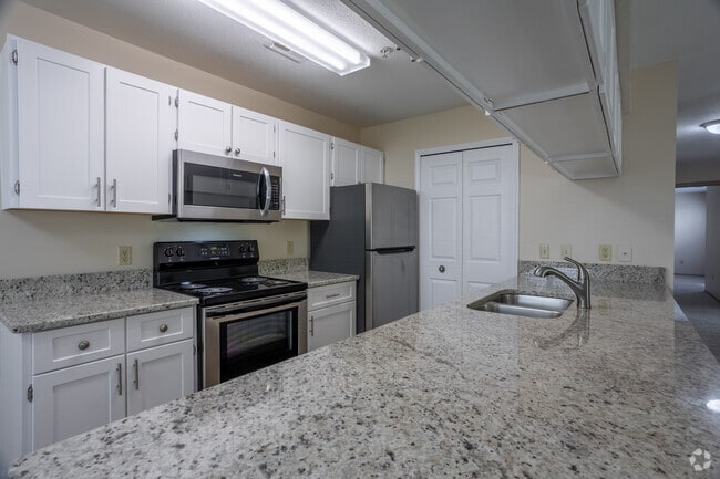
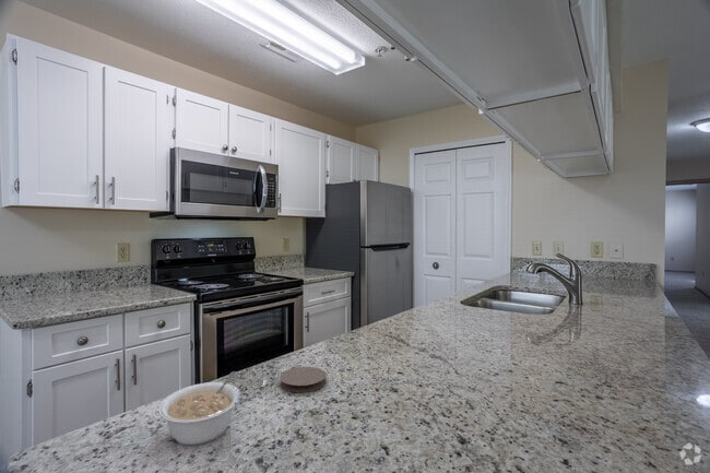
+ coaster [279,366,327,393]
+ legume [157,370,241,446]
